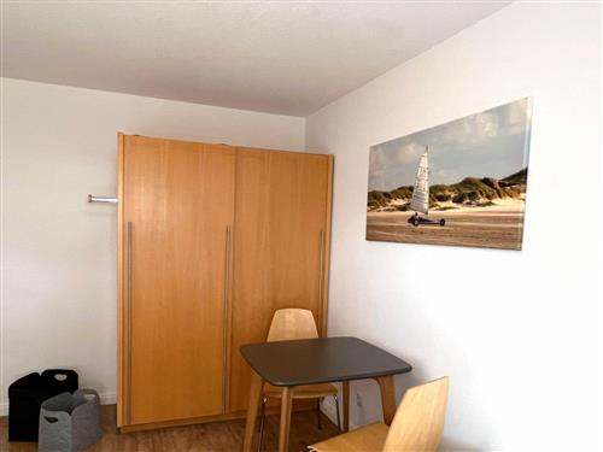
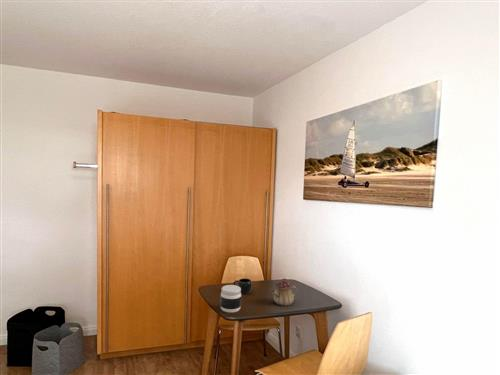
+ mug [232,277,253,295]
+ jar [219,284,242,313]
+ teapot [271,277,298,307]
